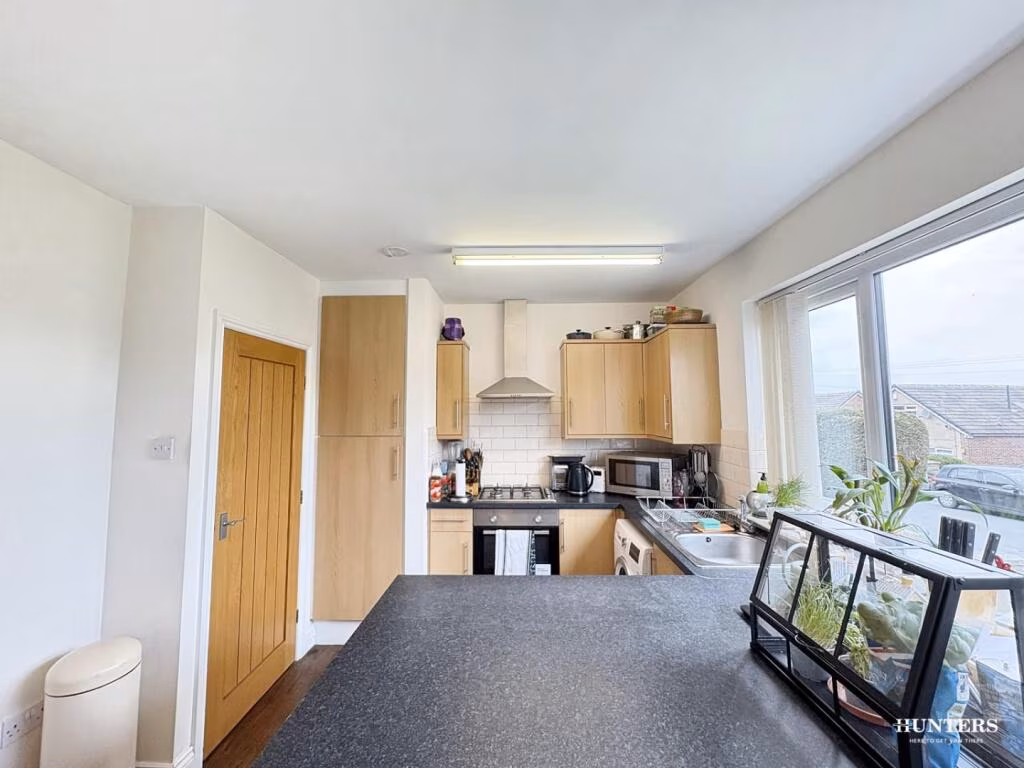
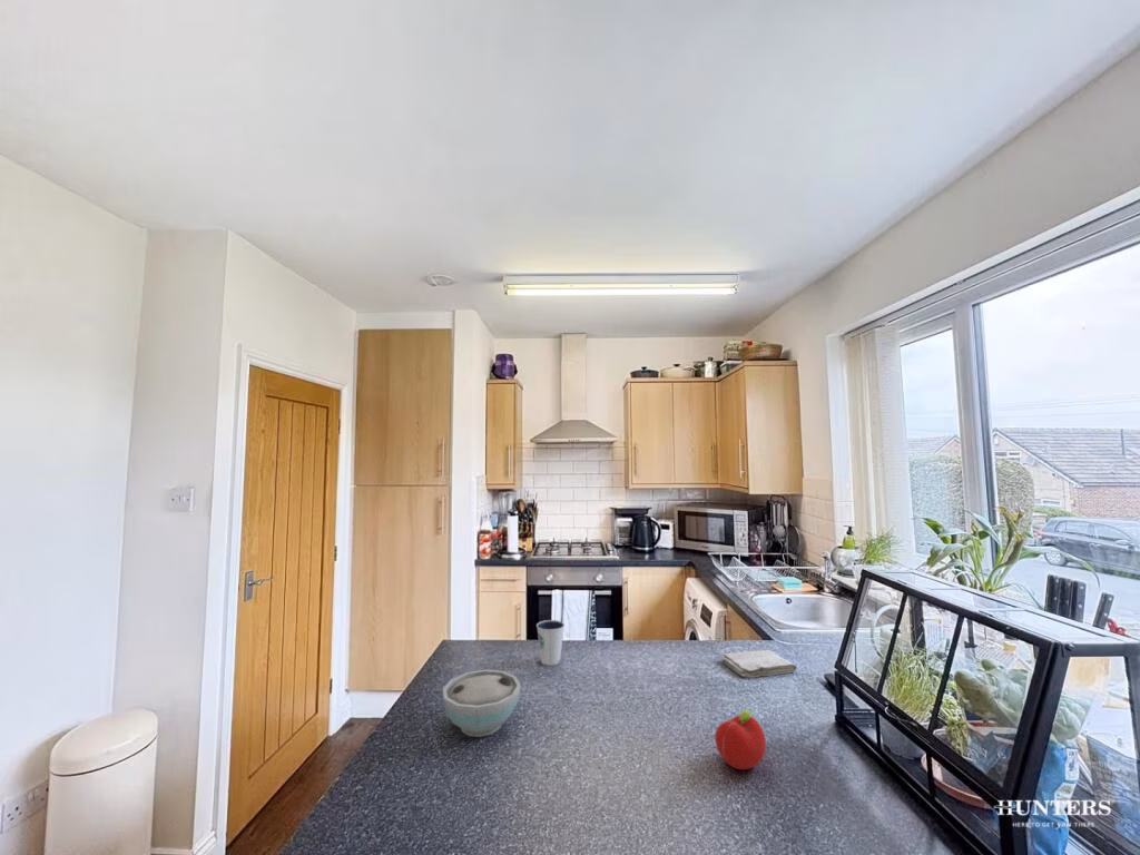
+ fruit [714,709,767,770]
+ washcloth [721,649,798,679]
+ dixie cup [535,619,566,667]
+ bowl [442,669,522,738]
